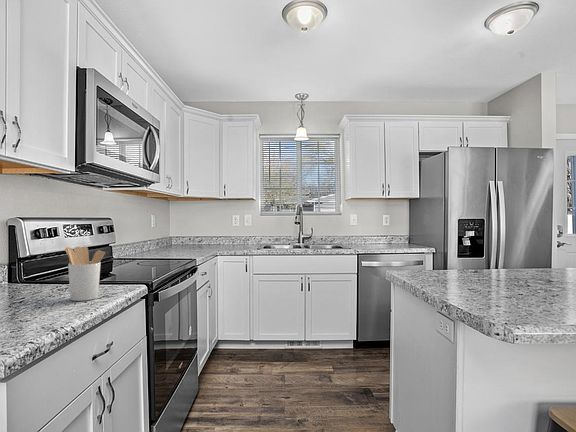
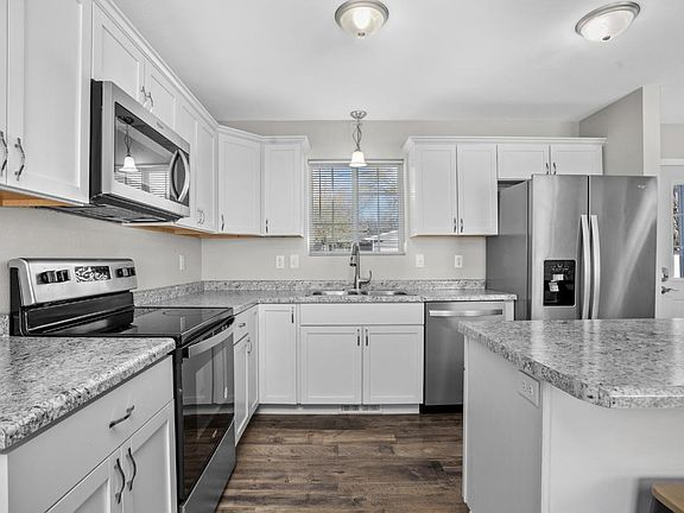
- utensil holder [64,246,106,302]
